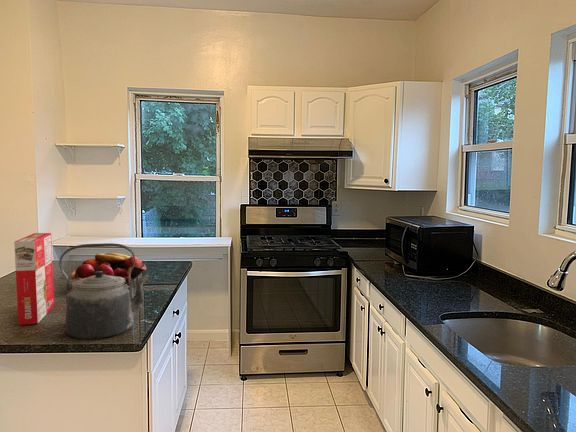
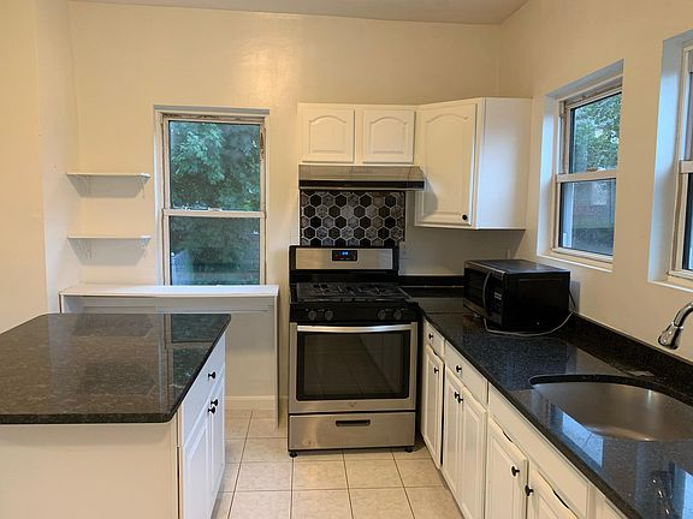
- fruit basket [70,252,148,285]
- cereal box [13,232,55,326]
- kettle [58,242,150,340]
